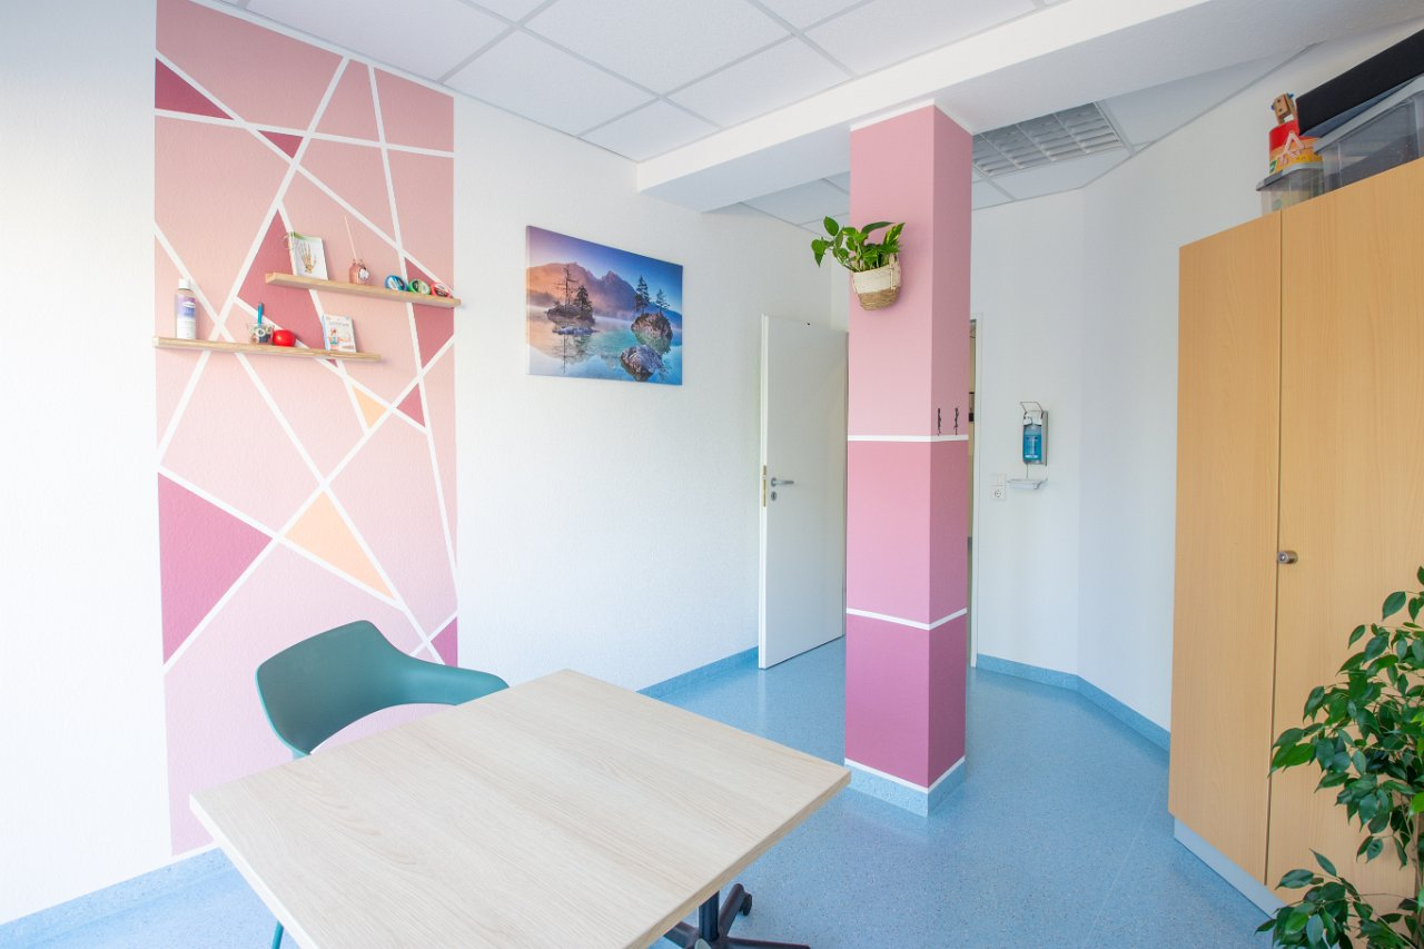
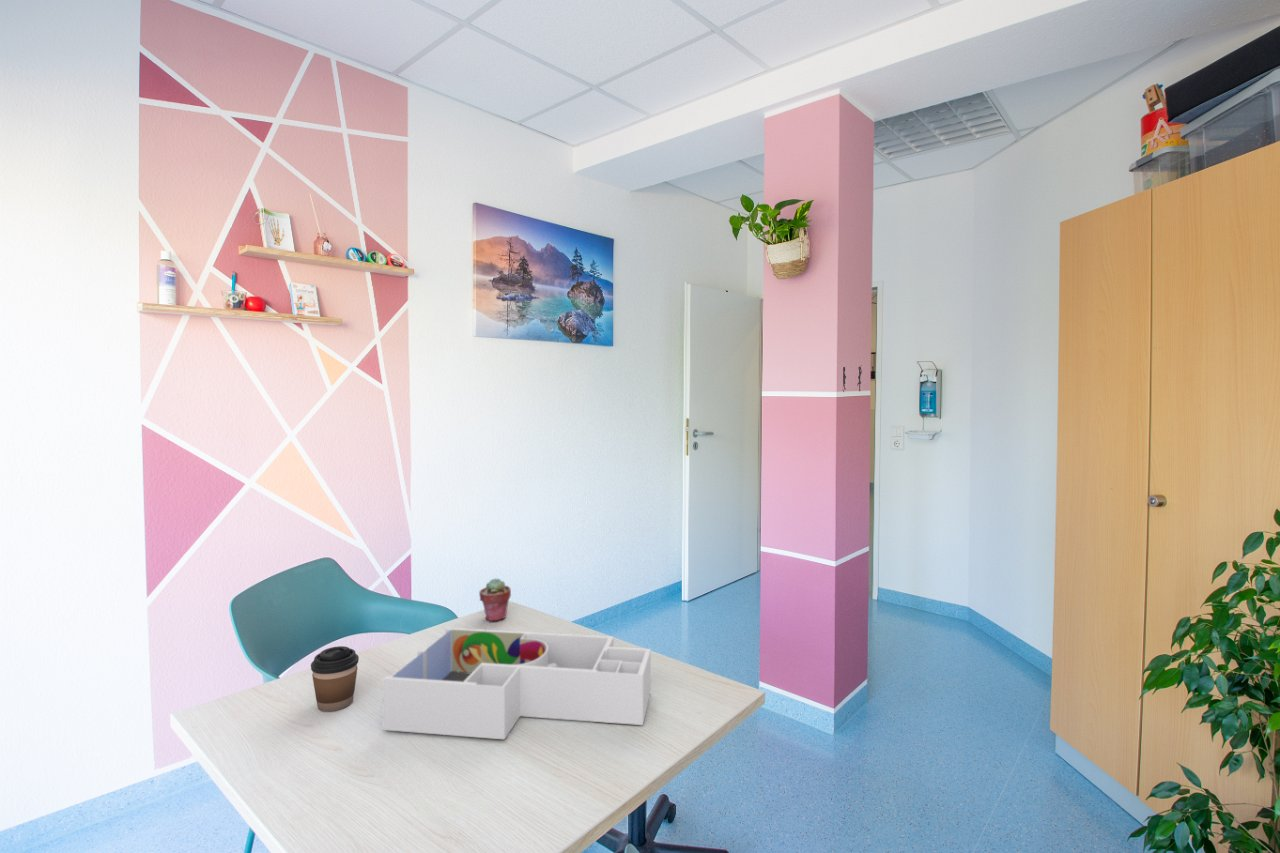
+ potted succulent [478,577,512,622]
+ coffee cup [310,645,360,712]
+ desk organizer [382,627,652,740]
